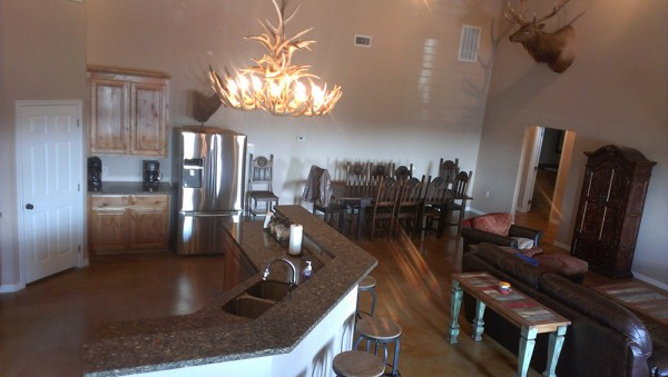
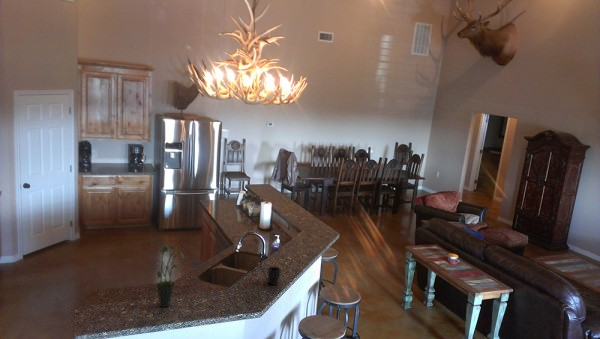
+ potted plant [156,242,185,308]
+ mug [261,266,282,286]
